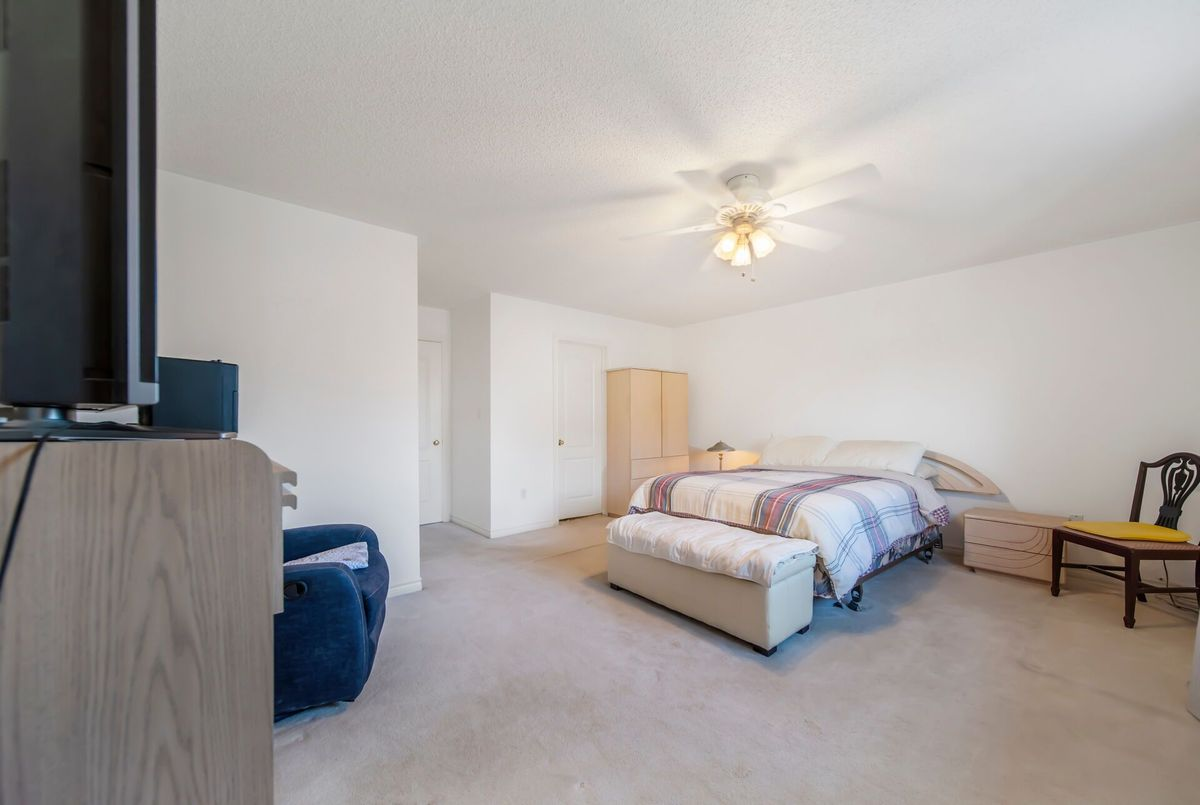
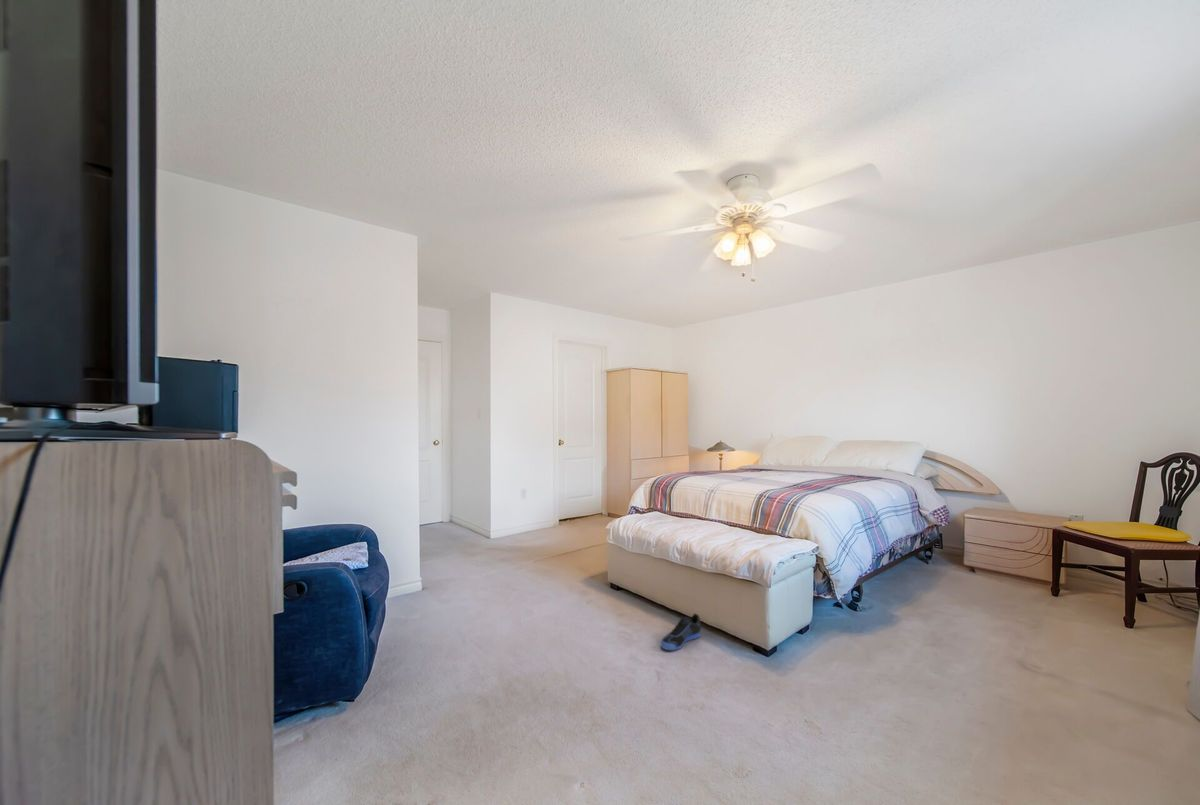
+ sneaker [660,612,702,652]
